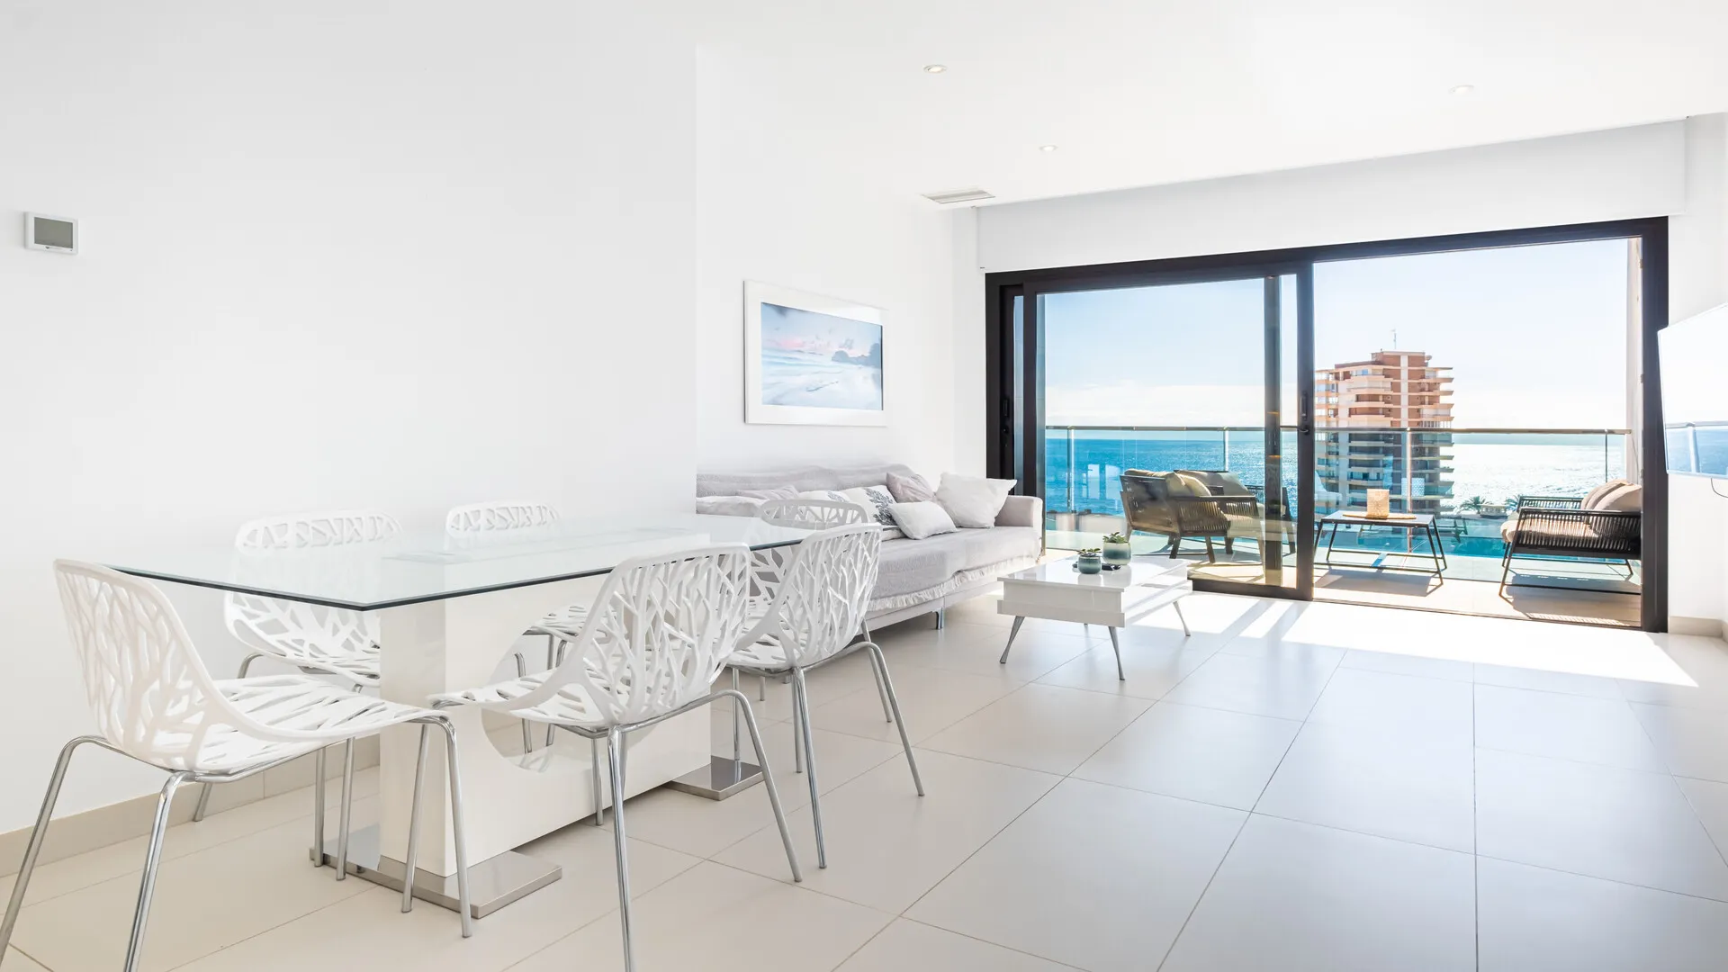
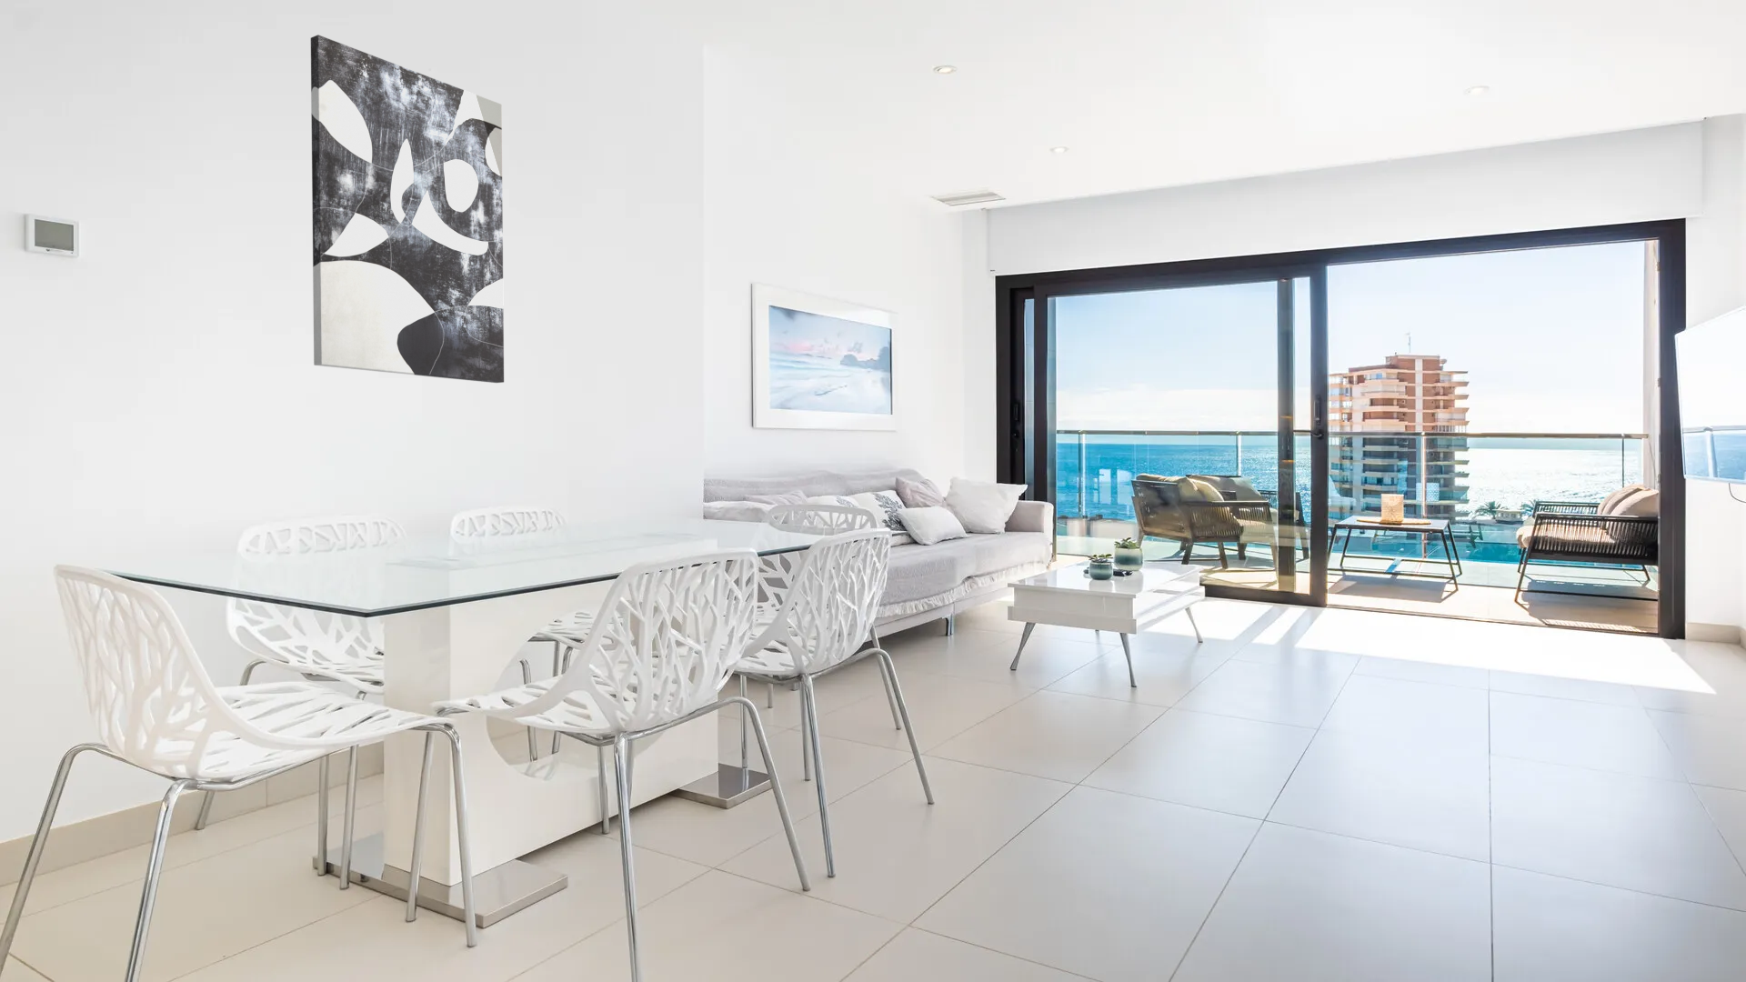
+ wall art [311,34,505,384]
